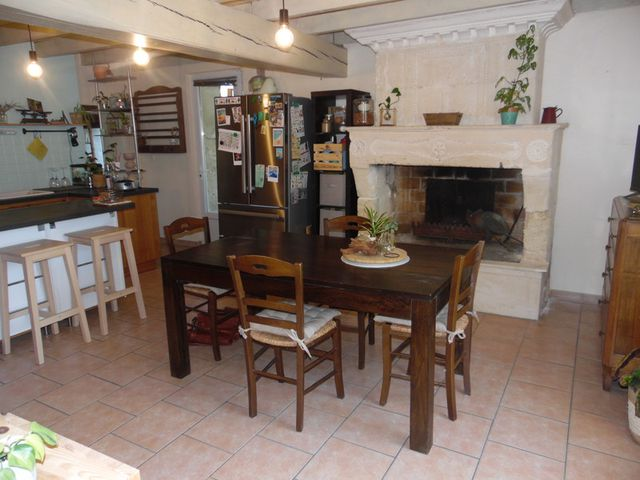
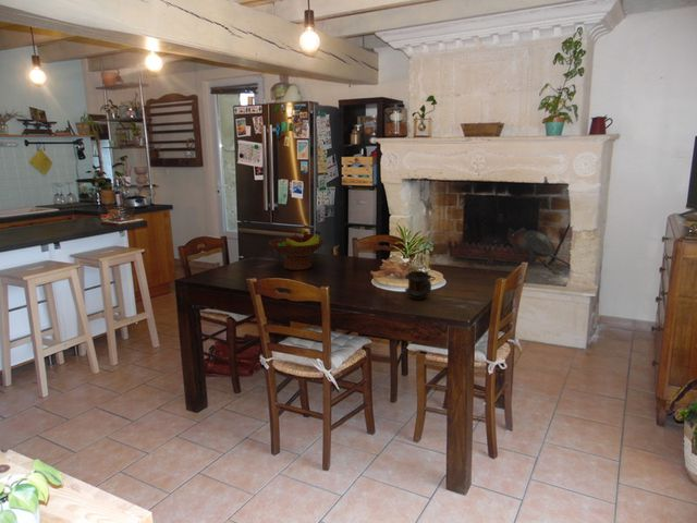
+ mug [404,270,432,301]
+ fruit bowl [268,229,326,271]
